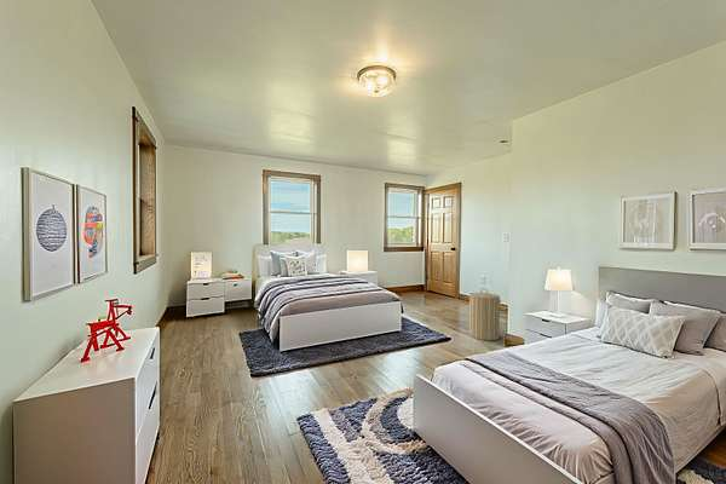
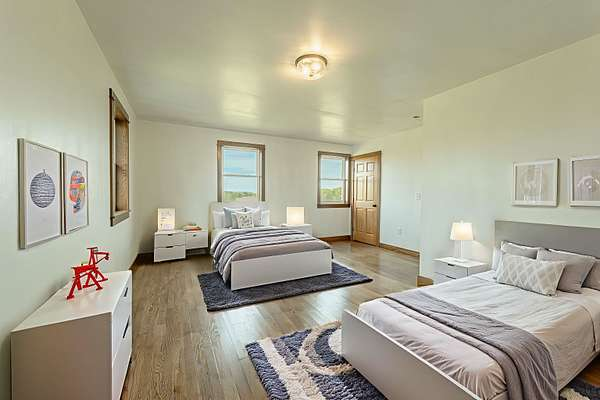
- laundry hamper [468,287,502,341]
